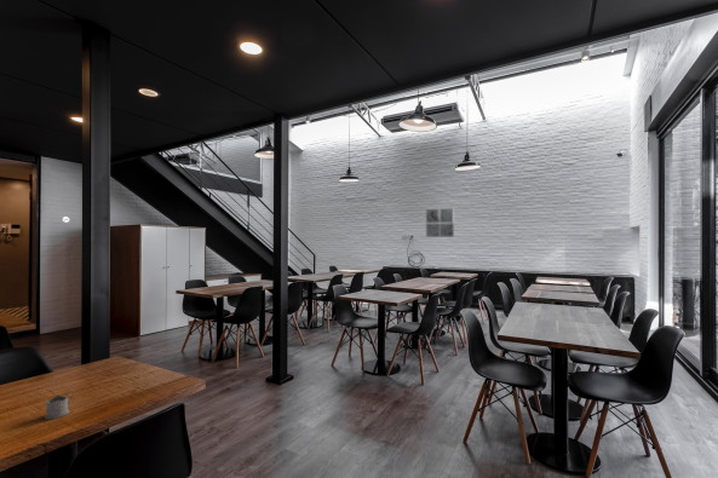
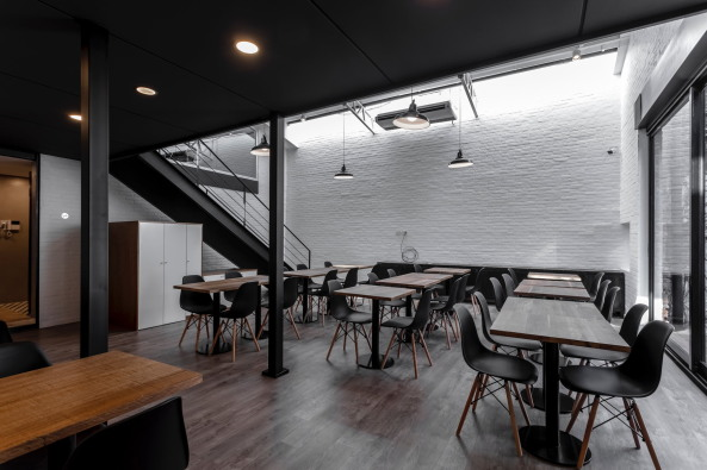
- wall art [425,208,455,238]
- tea glass holder [44,388,76,420]
